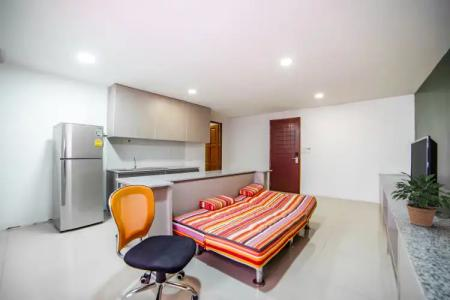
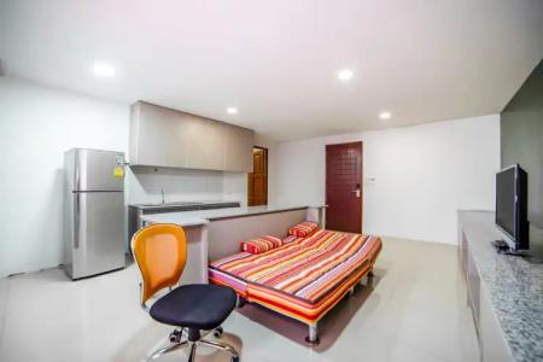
- potted plant [390,169,450,228]
